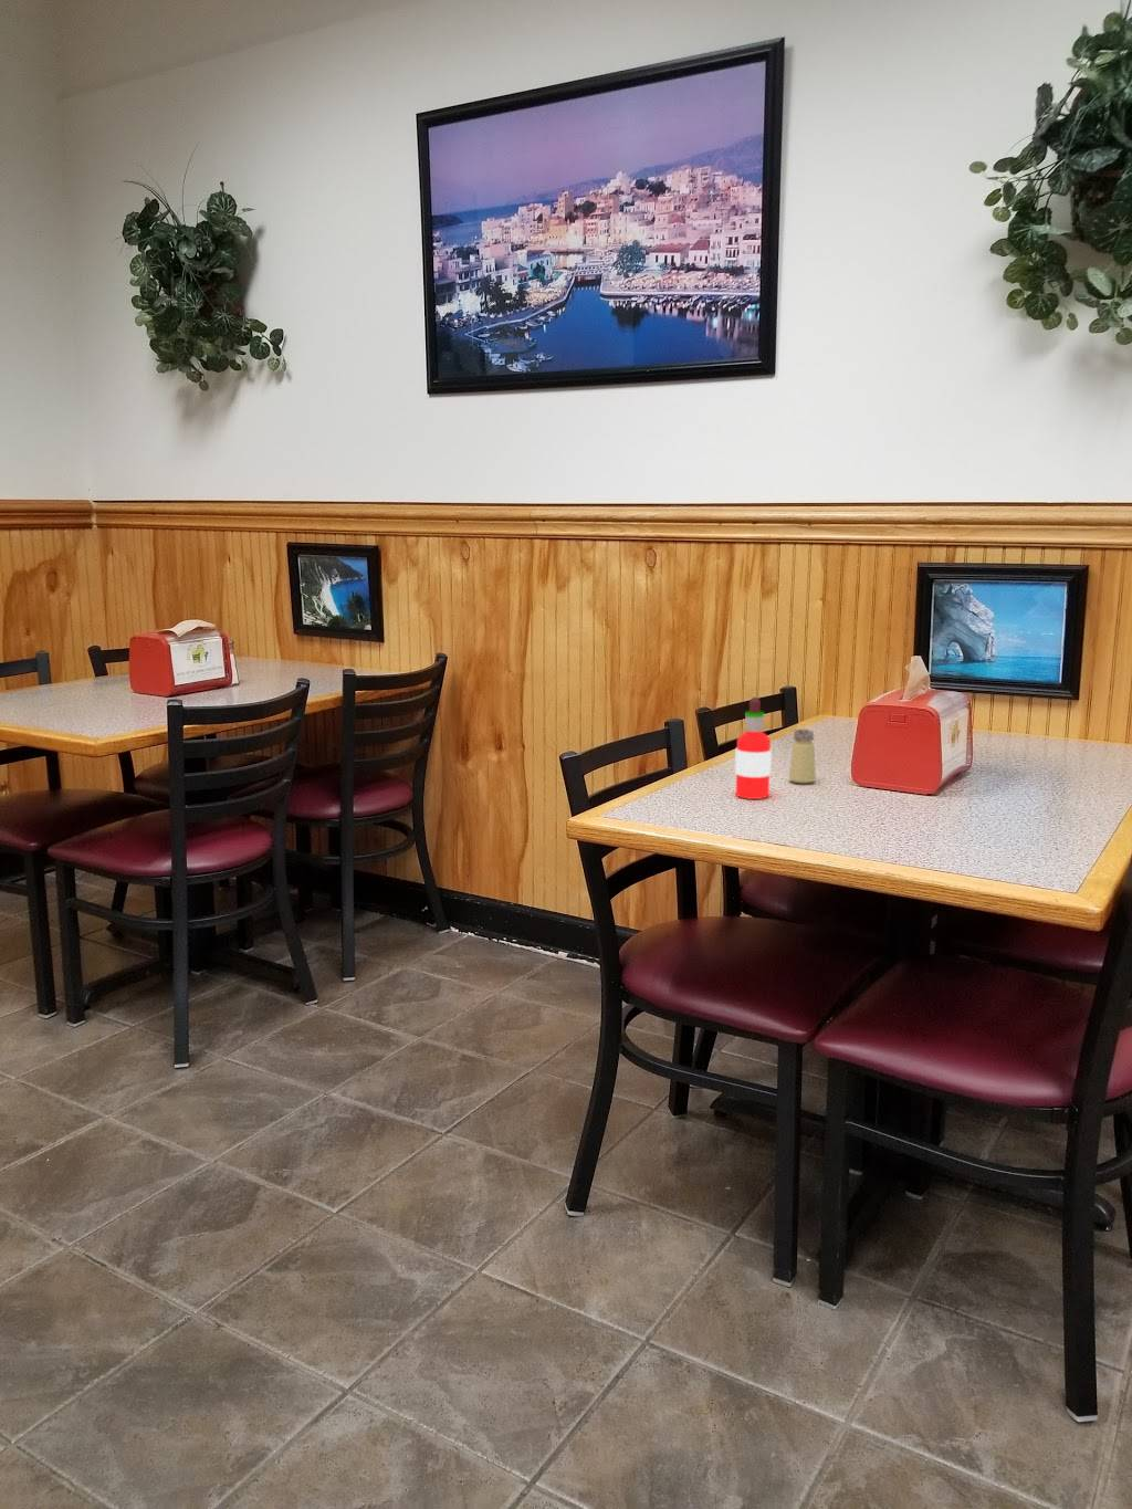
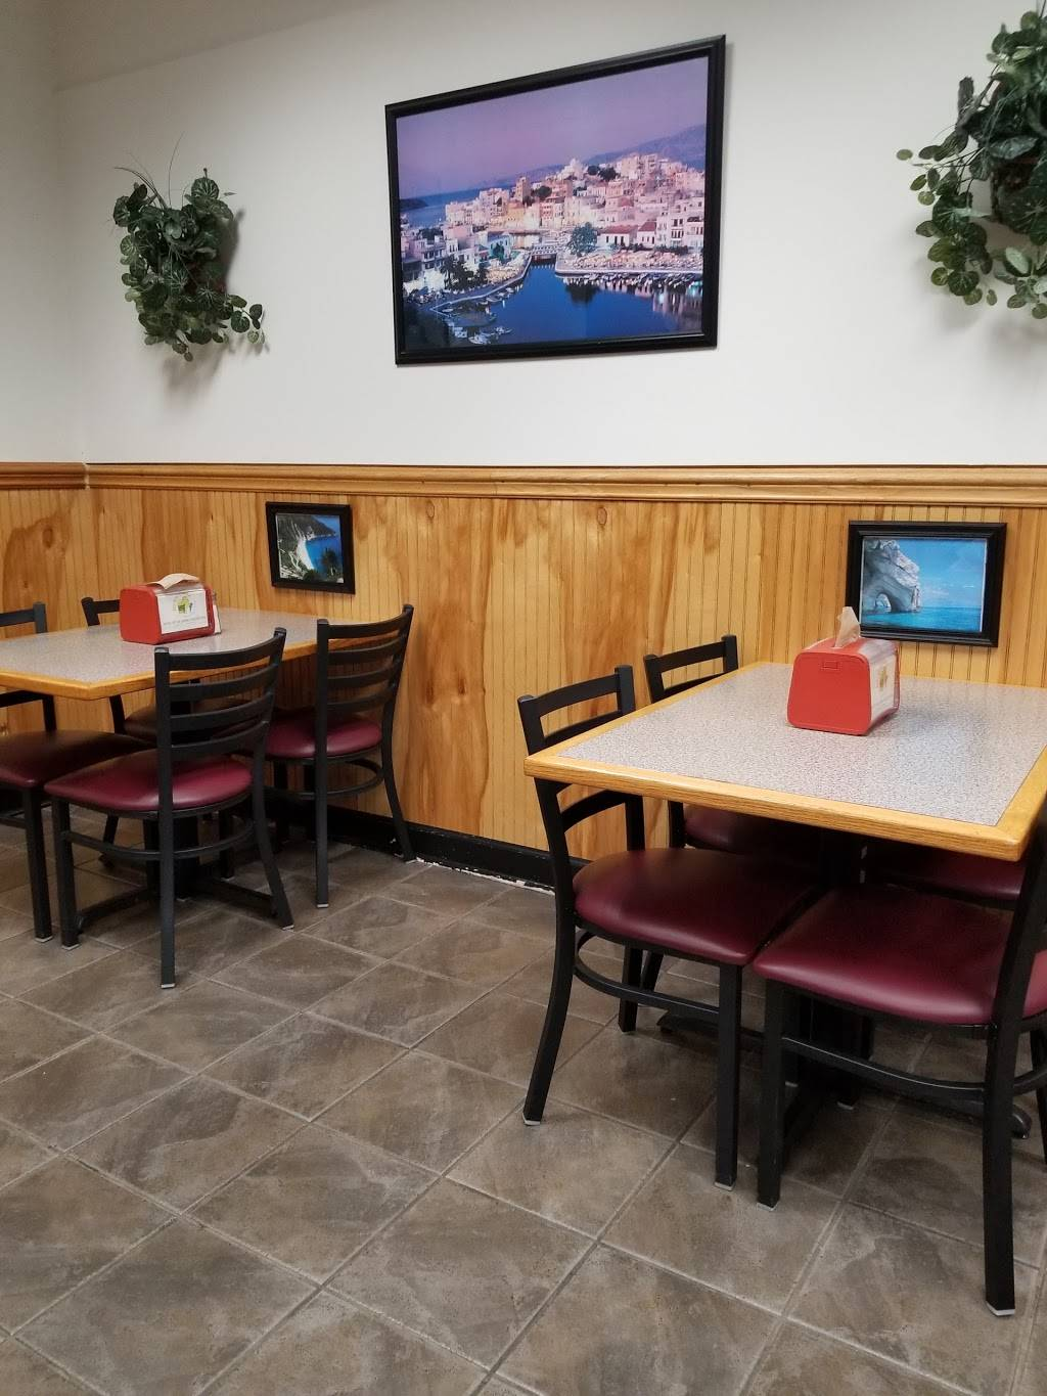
- saltshaker [788,729,817,785]
- hot sauce [734,696,773,800]
